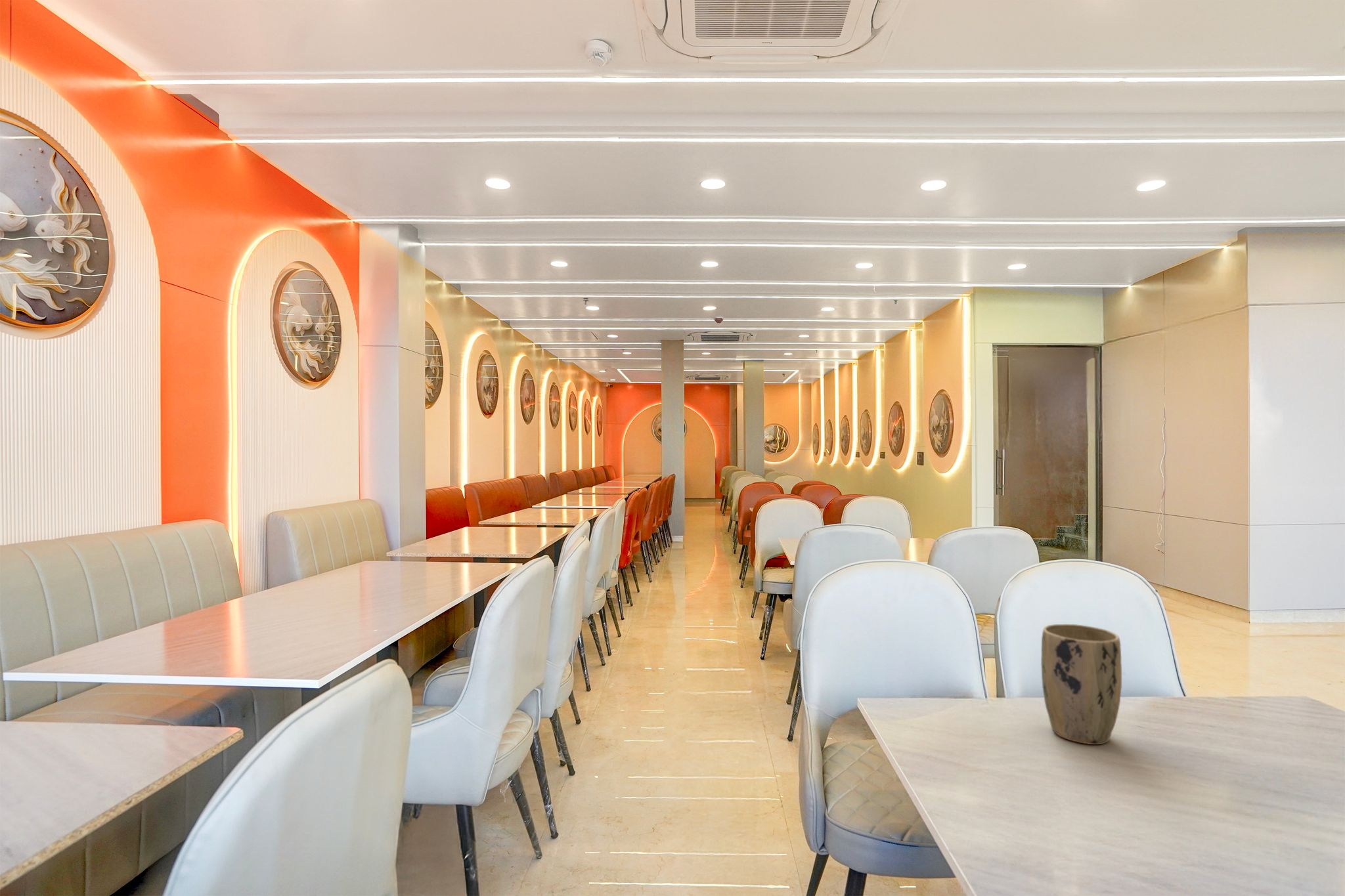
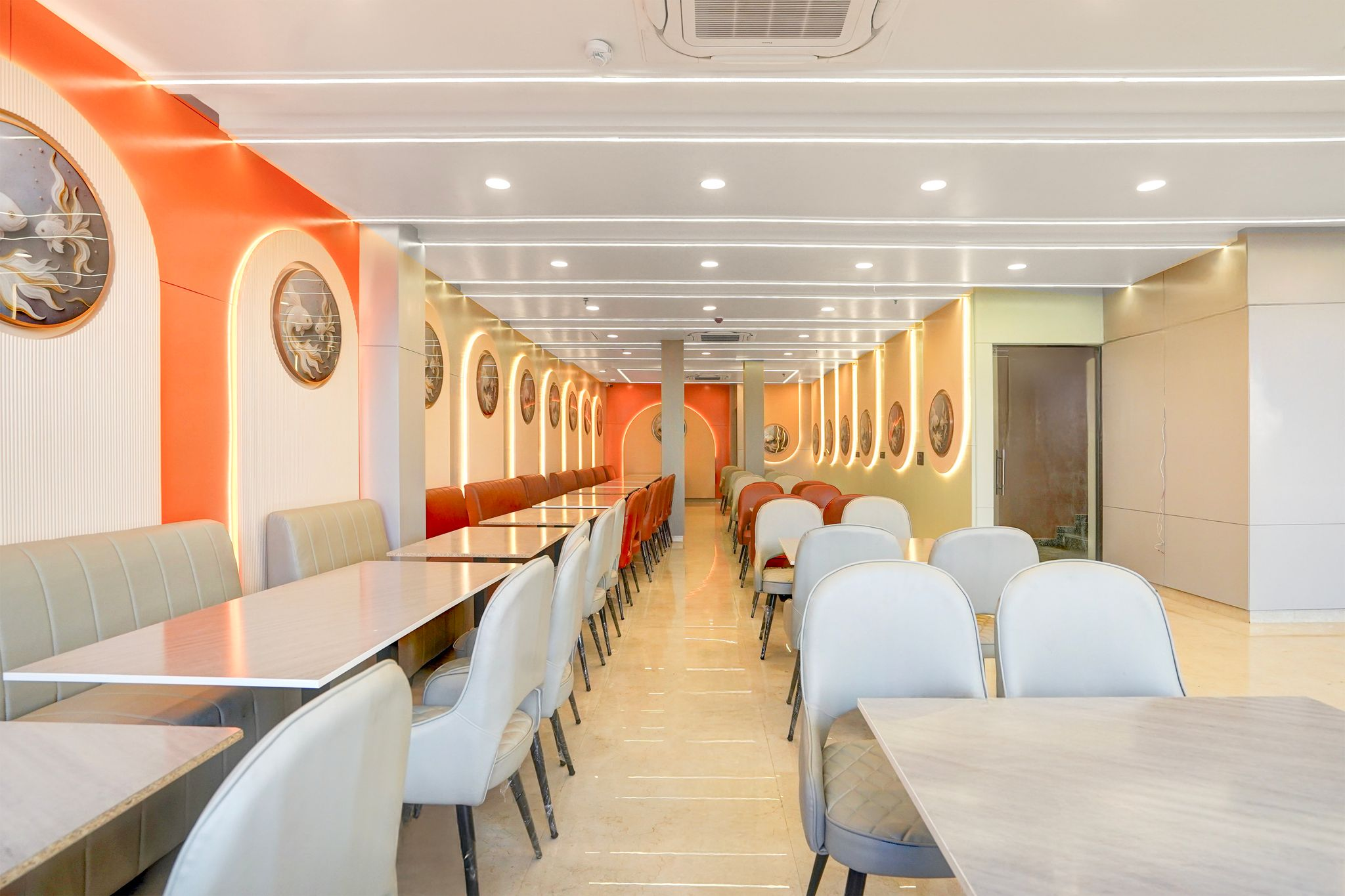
- plant pot [1040,624,1122,745]
